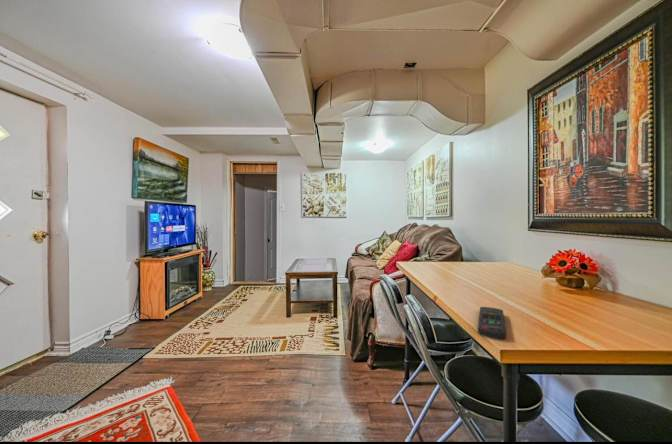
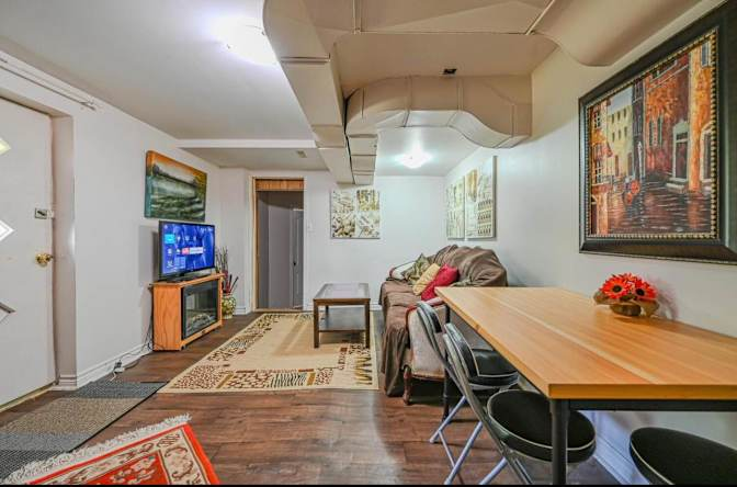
- remote control [477,306,507,339]
